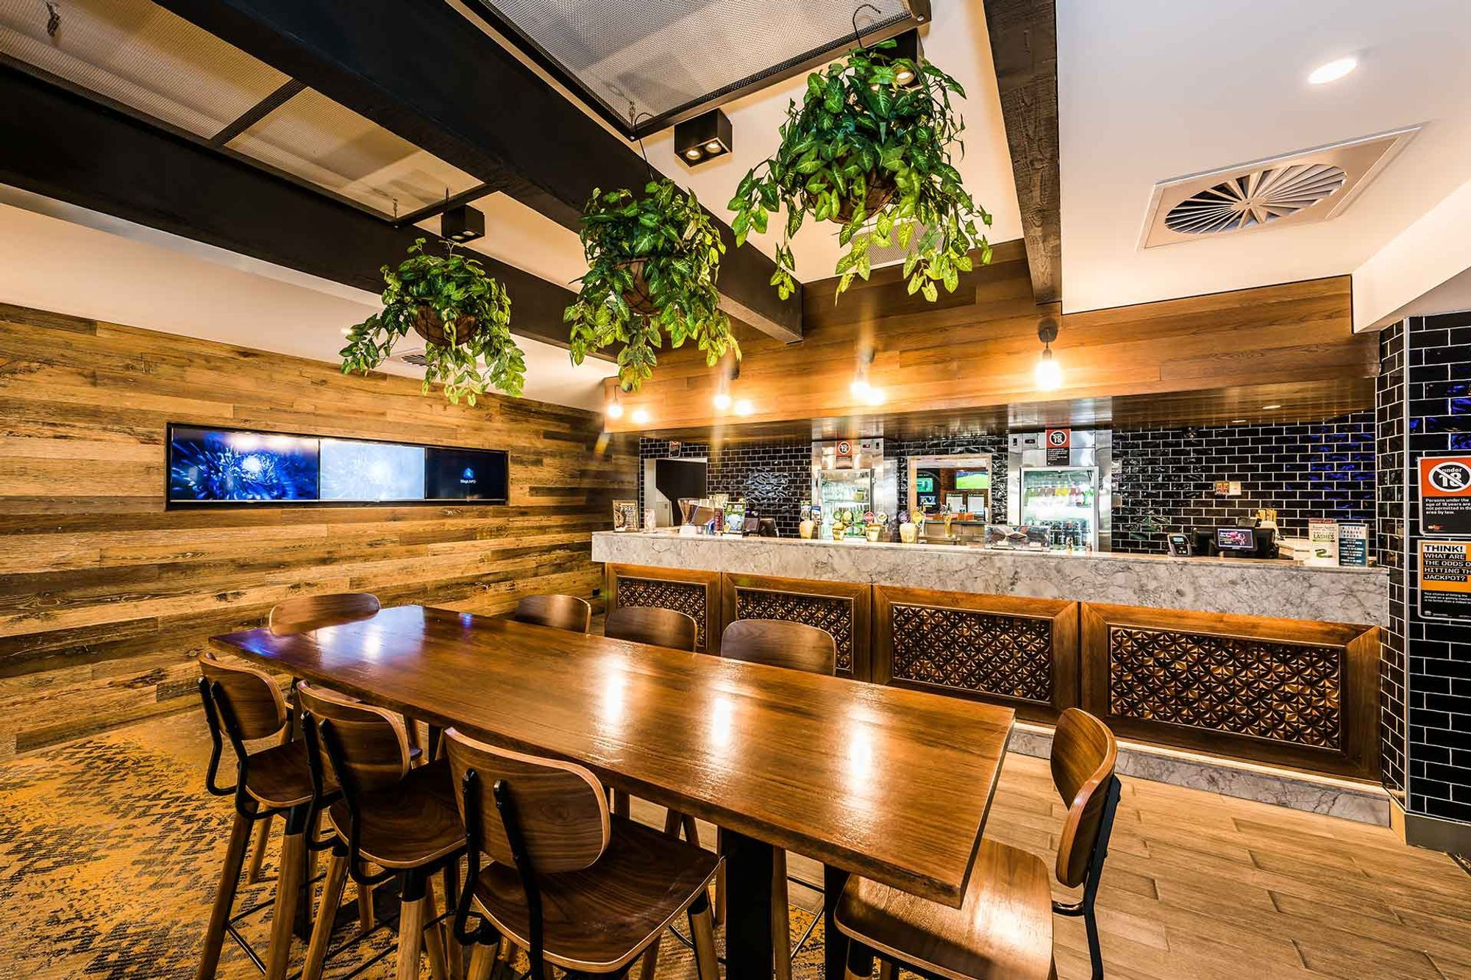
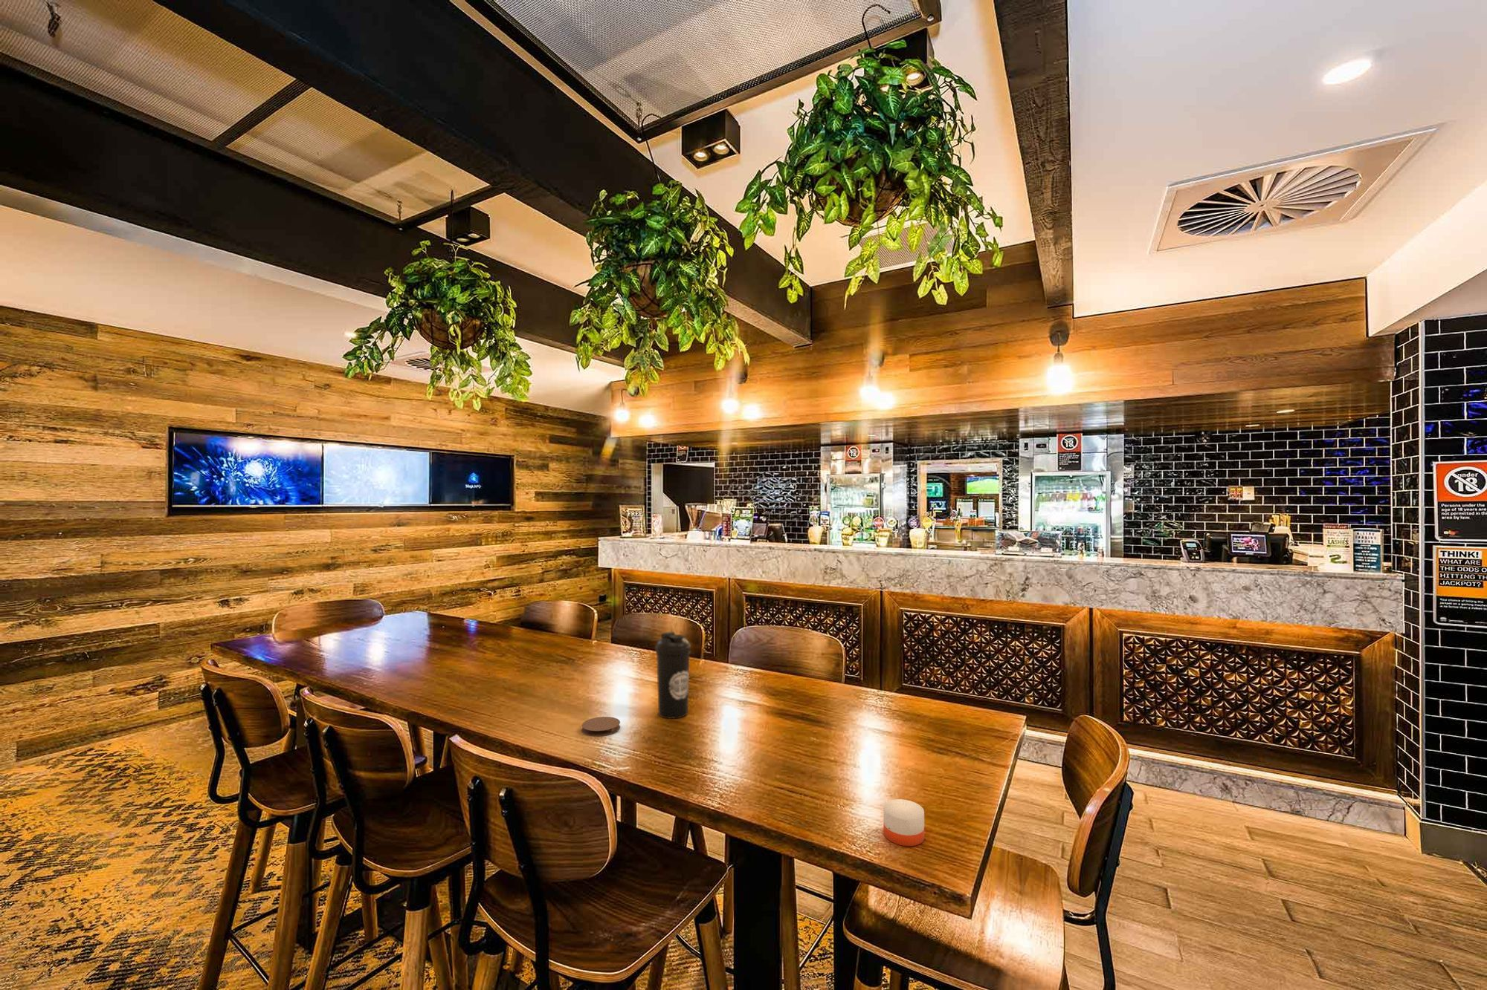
+ candle [882,799,925,846]
+ water bottle [655,631,691,719]
+ coaster [582,716,621,737]
